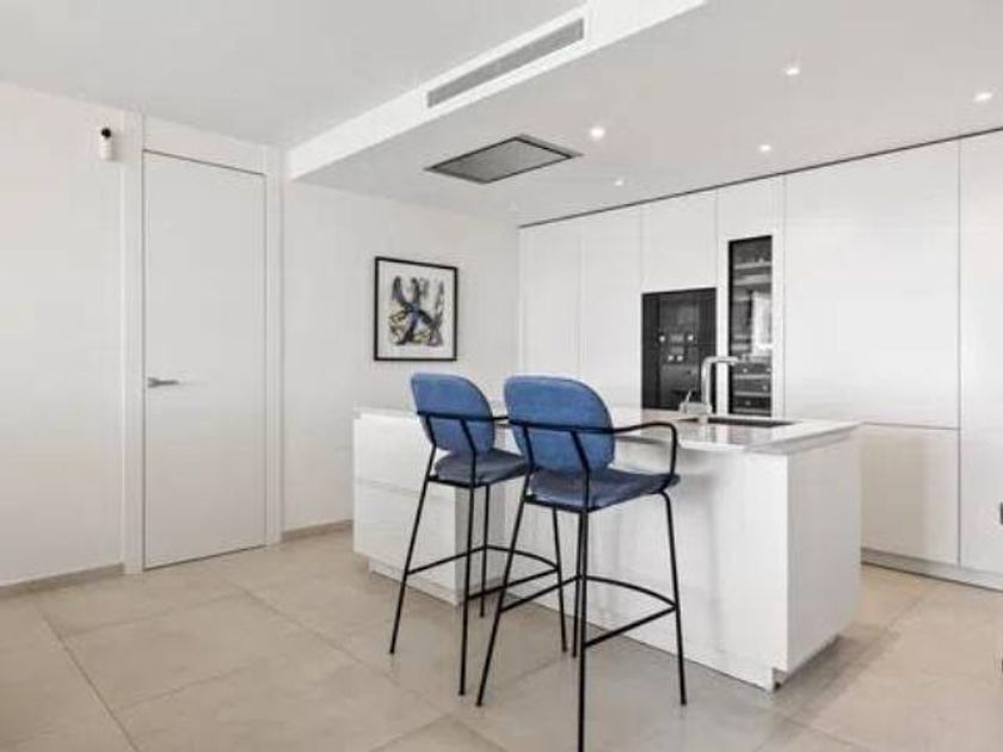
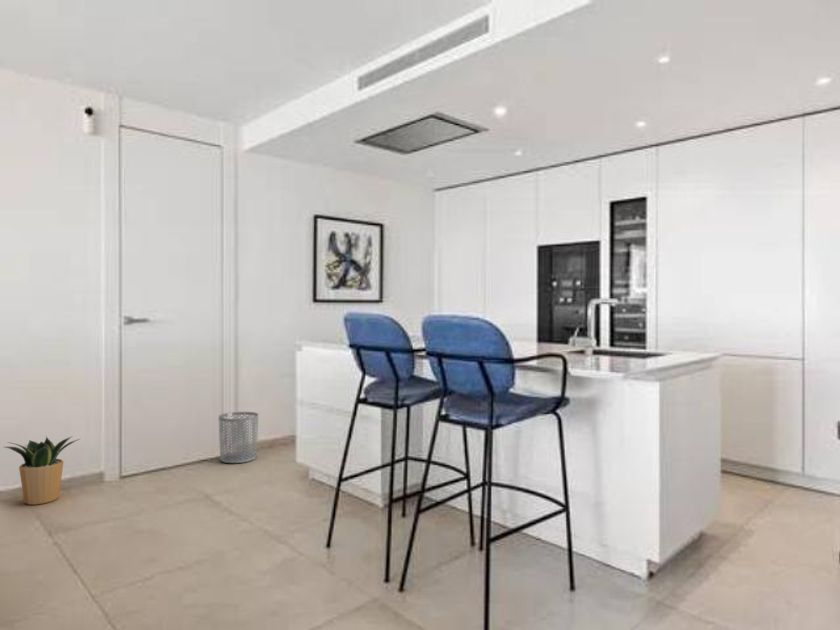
+ potted plant [4,435,80,506]
+ waste bin [218,411,259,464]
